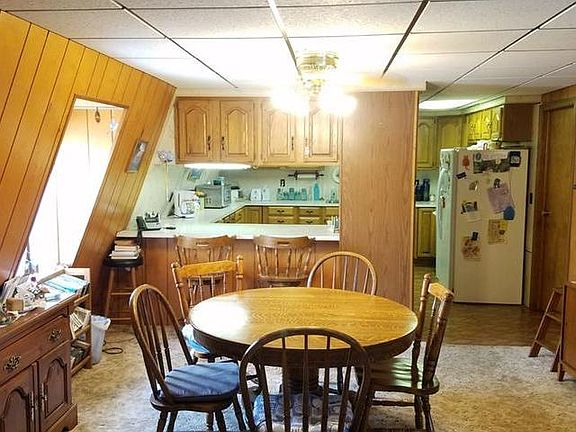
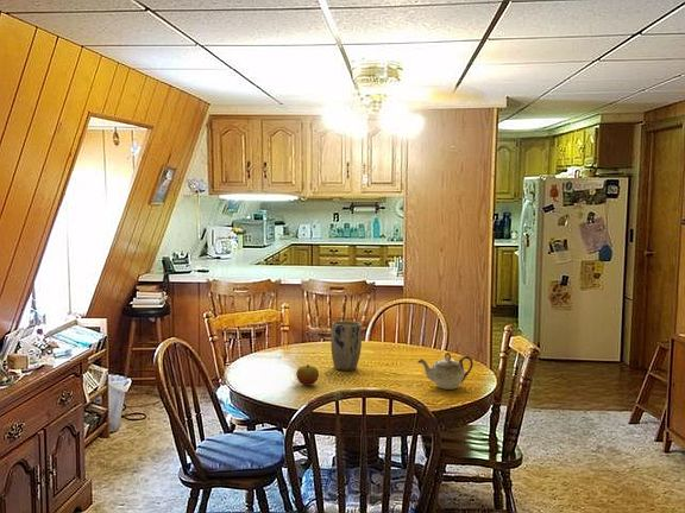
+ apple [295,363,320,386]
+ teapot [416,352,475,391]
+ plant pot [329,319,363,372]
